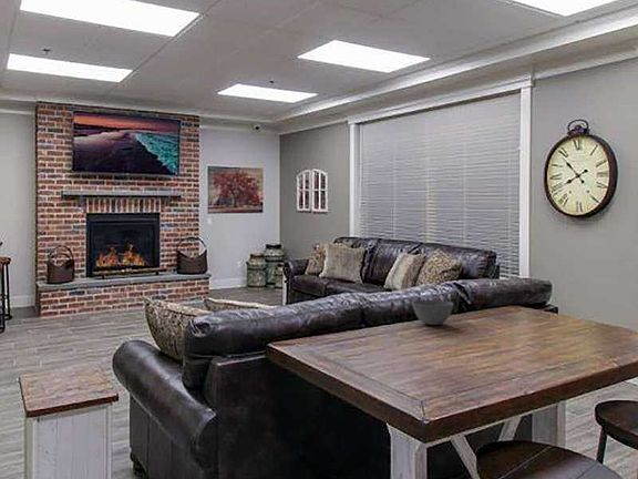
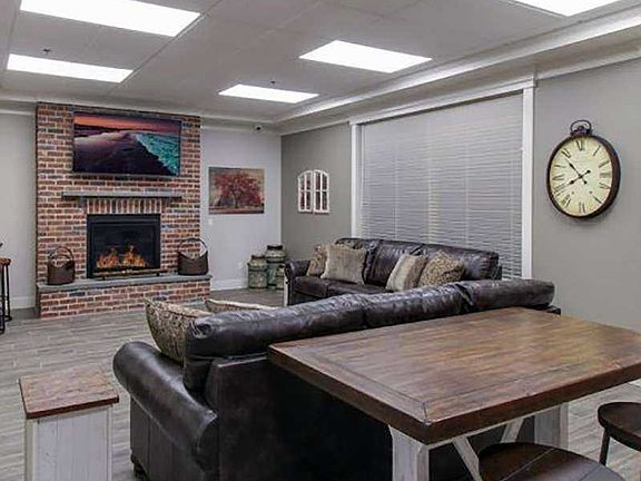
- bowl [411,299,454,326]
